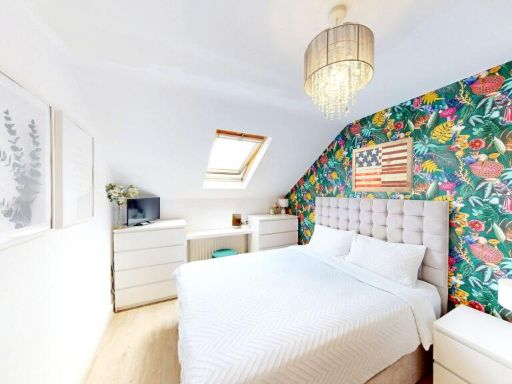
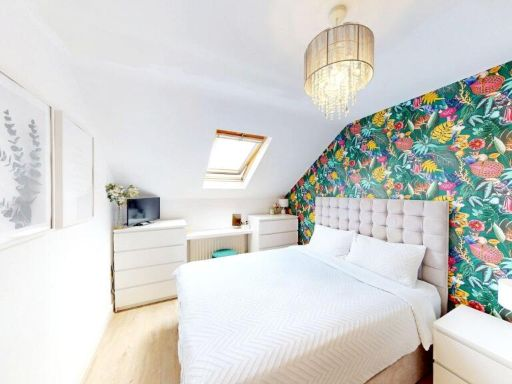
- wall art [351,136,414,194]
